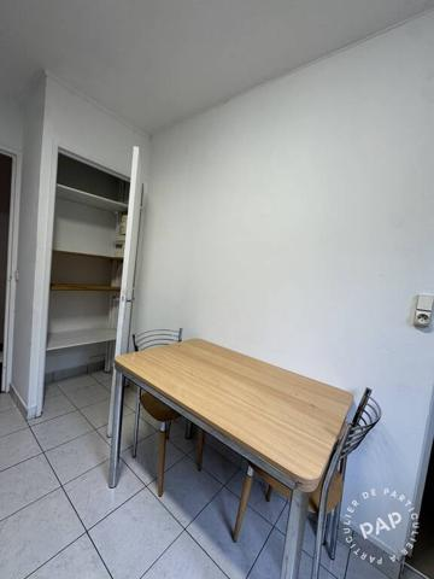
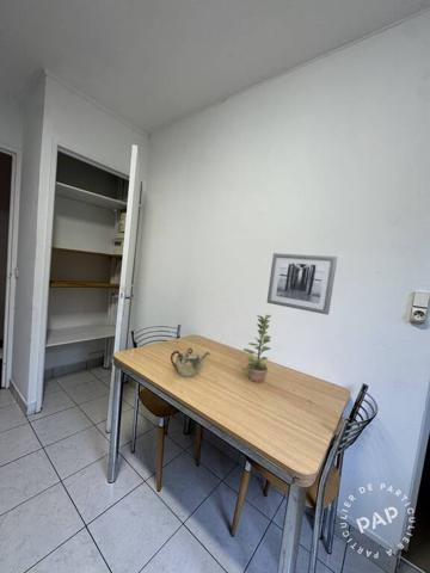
+ wall art [265,252,338,315]
+ teapot [170,347,210,378]
+ plant [241,314,272,383]
